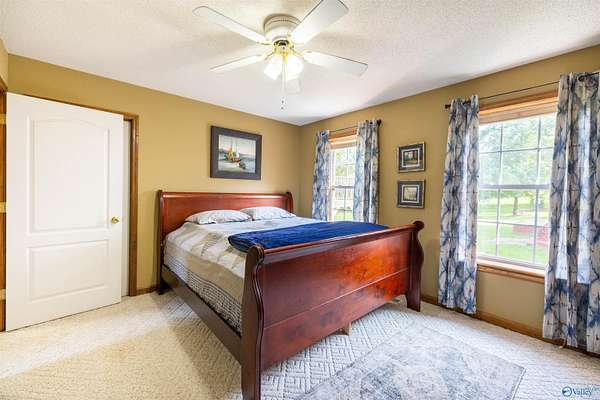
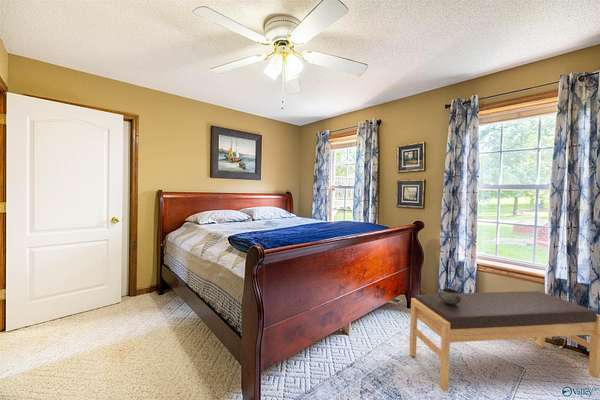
+ decorative bowl [437,287,461,305]
+ bench [409,290,600,392]
